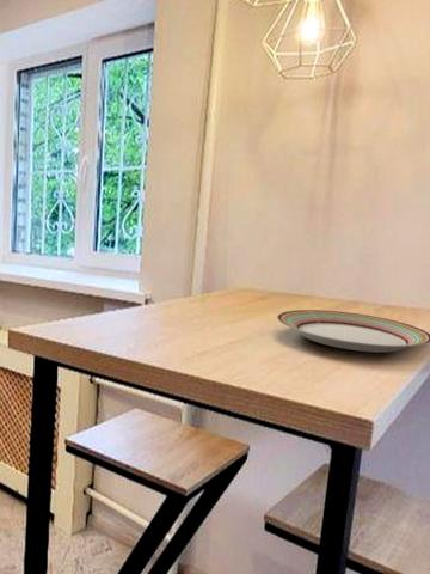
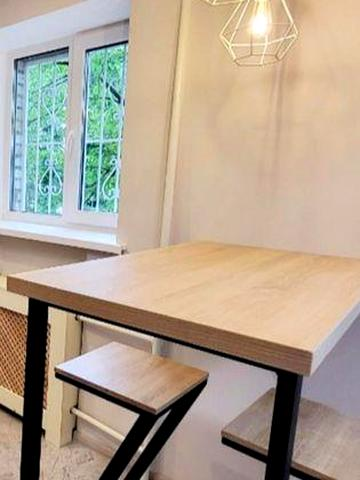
- plate [276,309,430,354]
